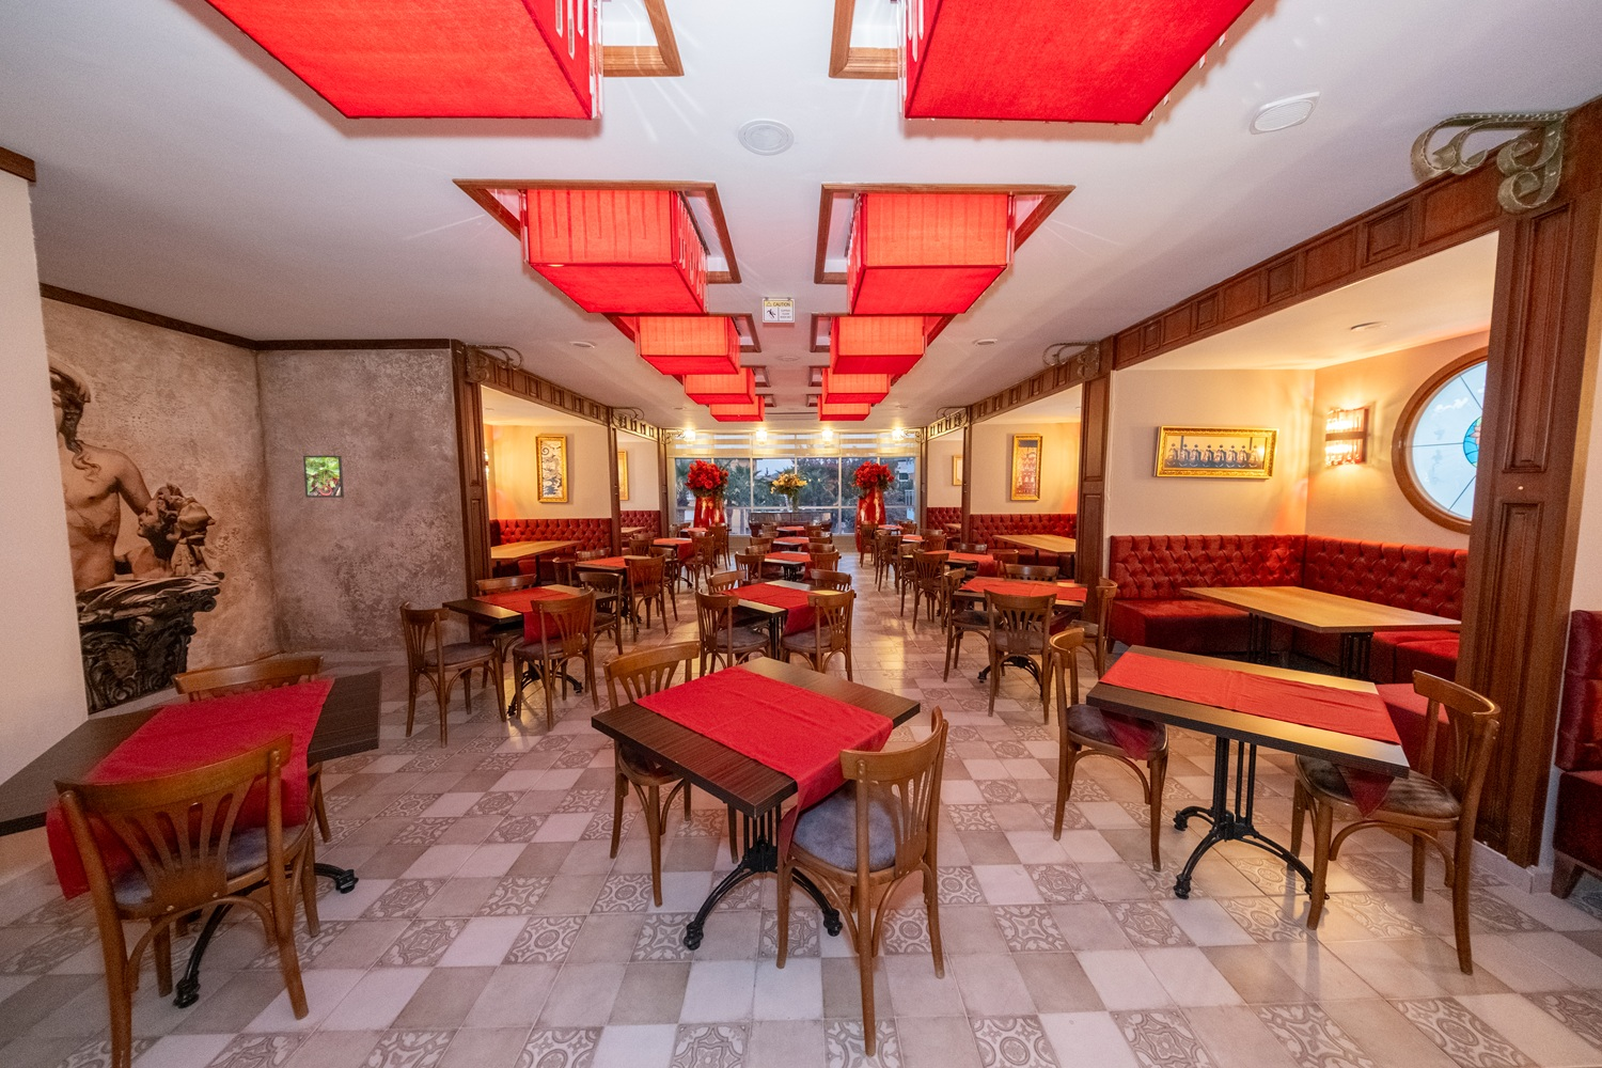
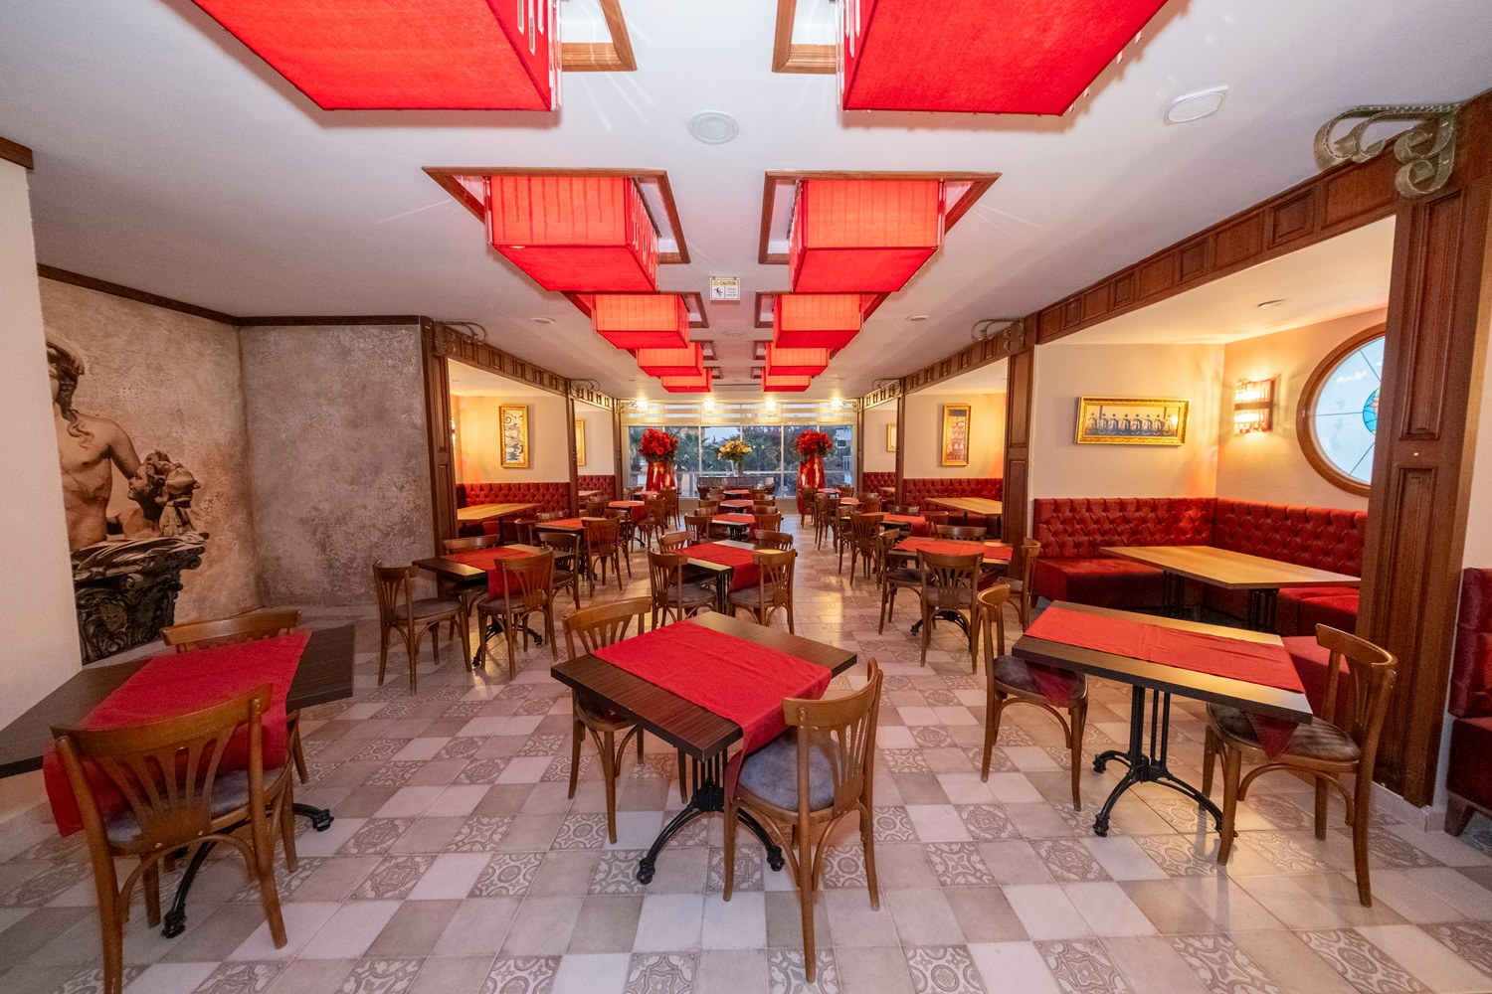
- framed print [303,455,344,498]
